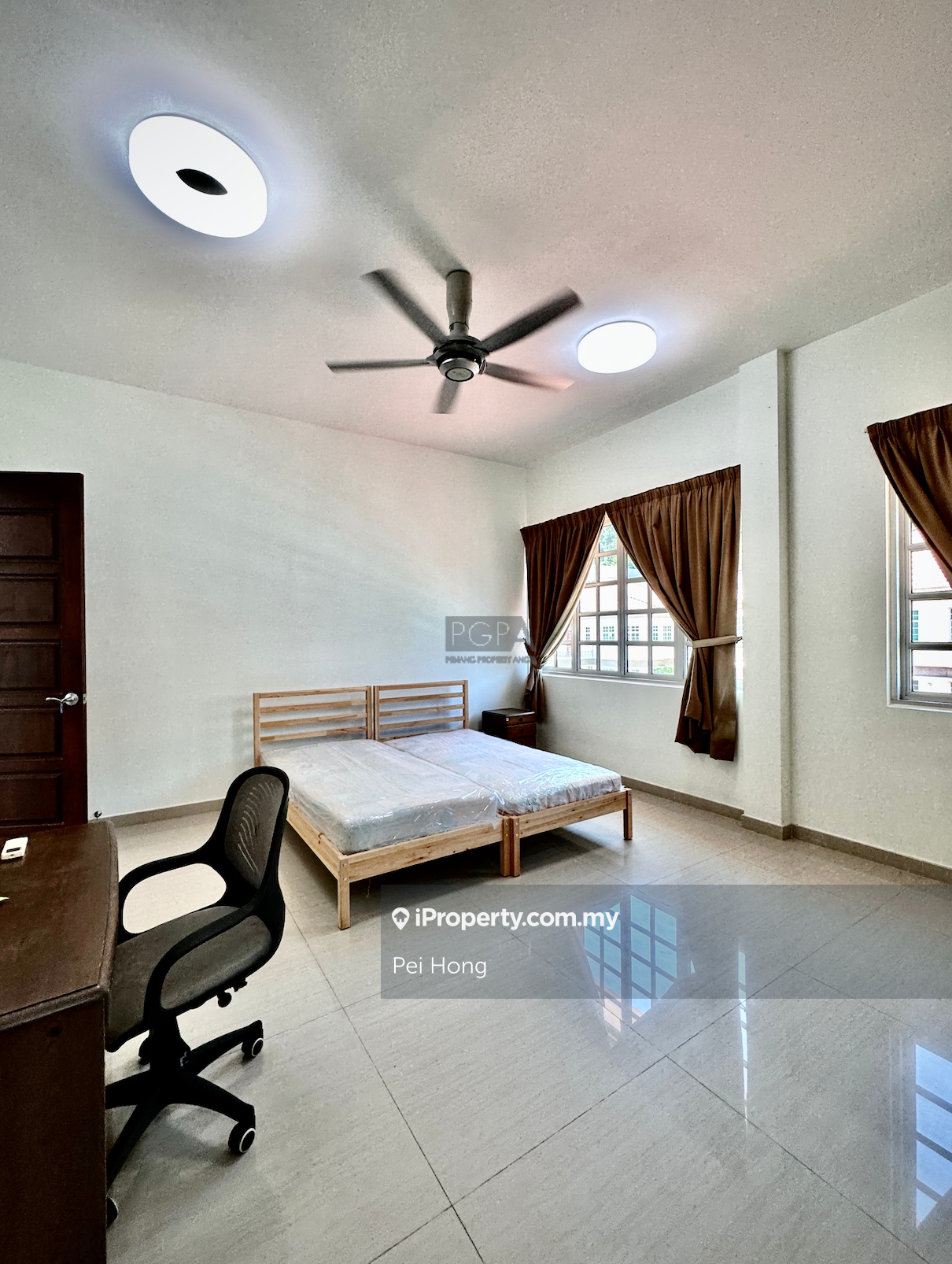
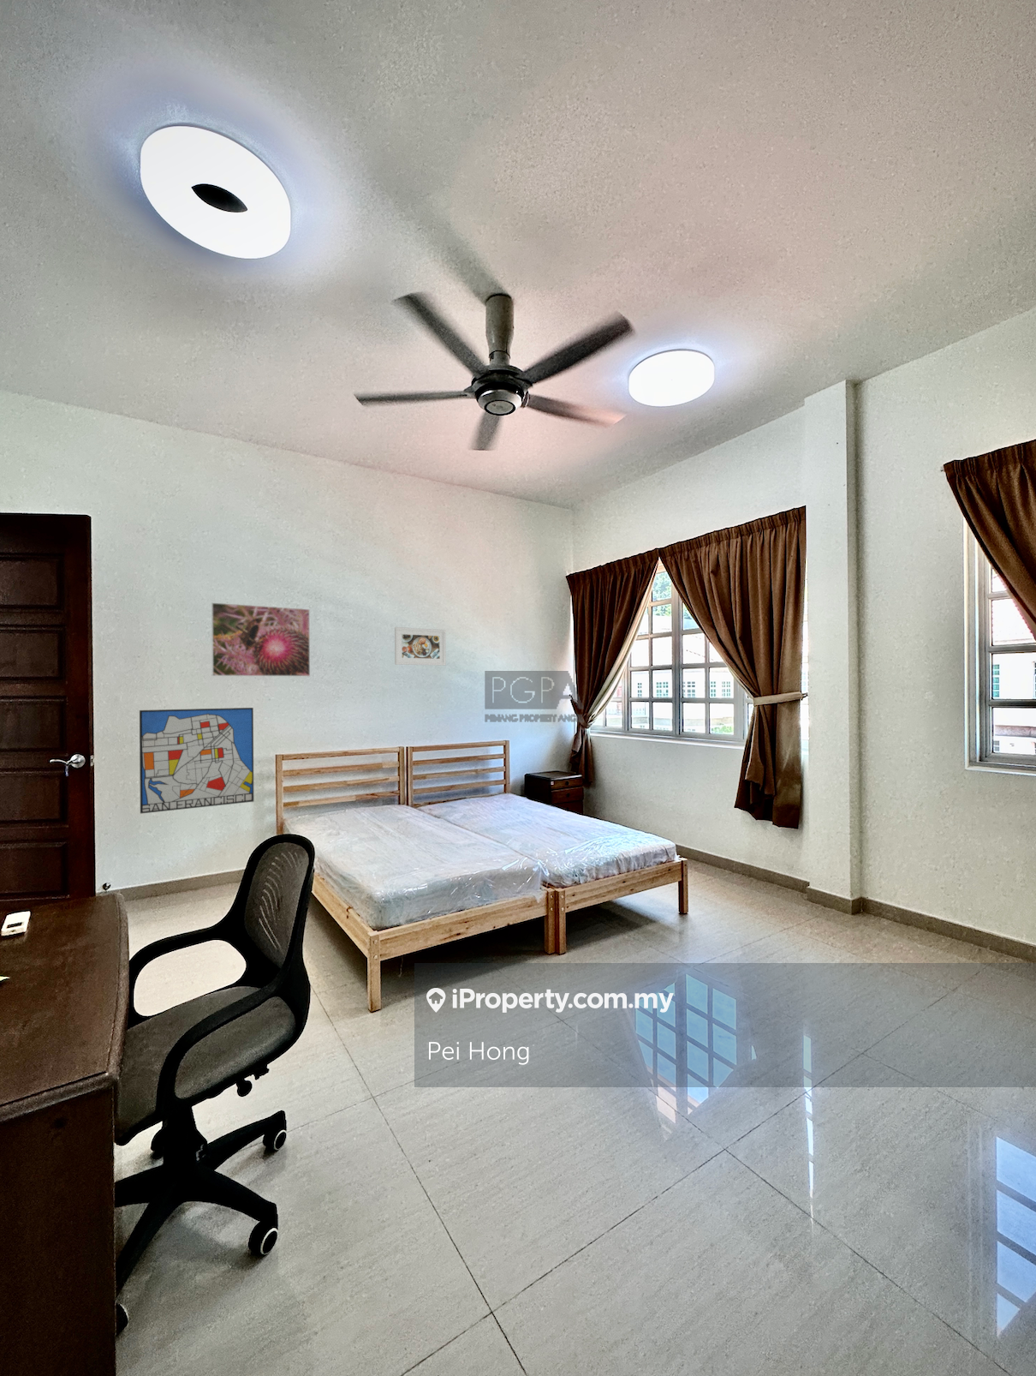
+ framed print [211,602,311,678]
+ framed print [394,626,447,666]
+ wall art [138,707,255,814]
